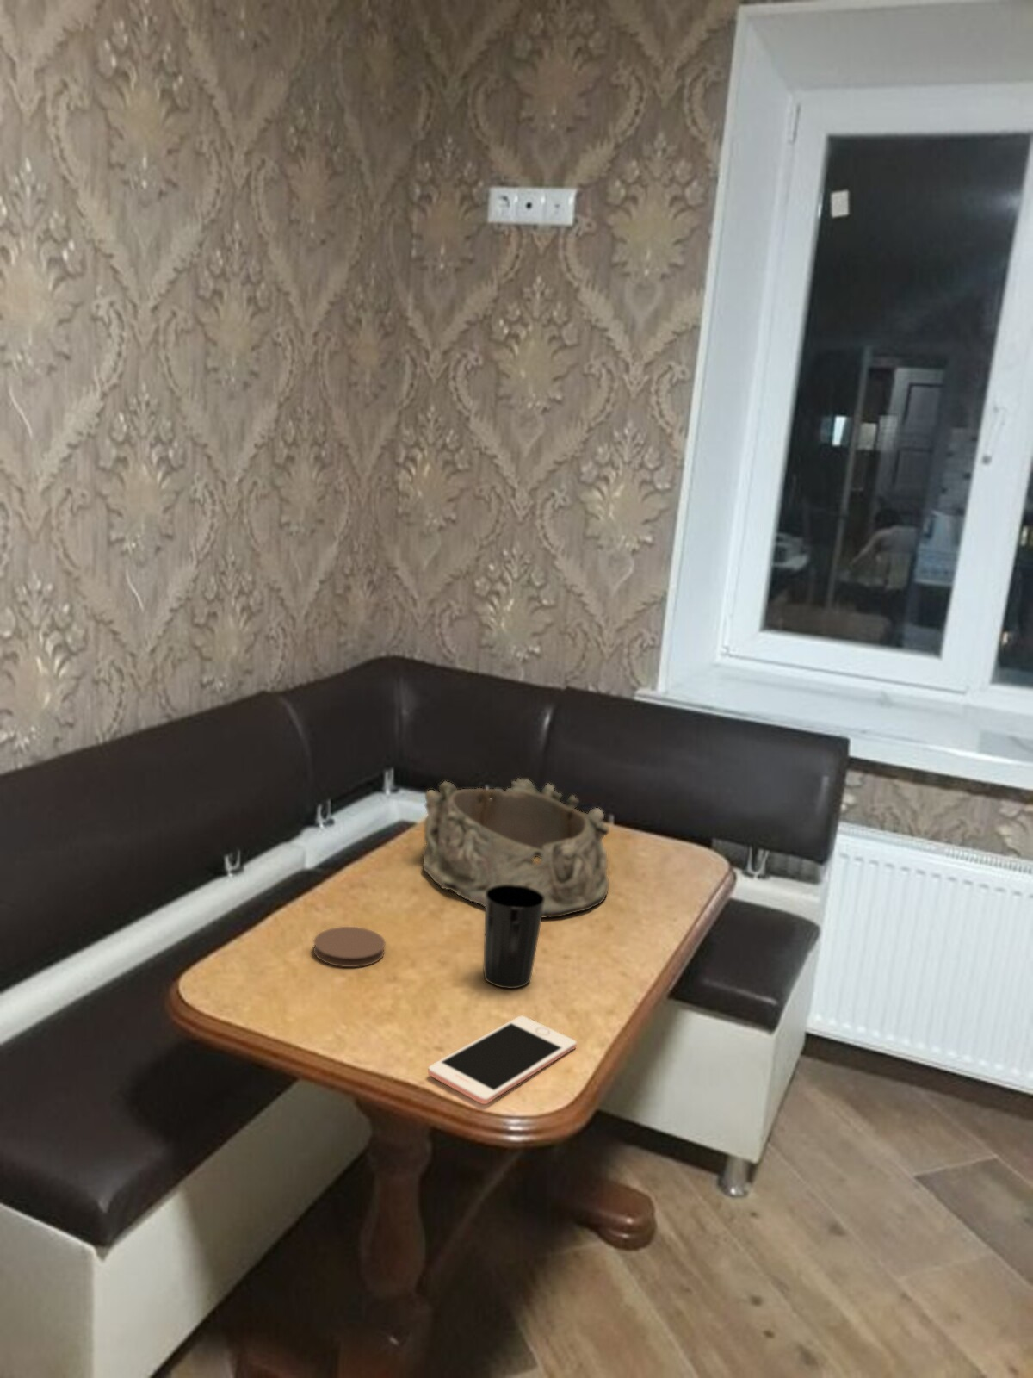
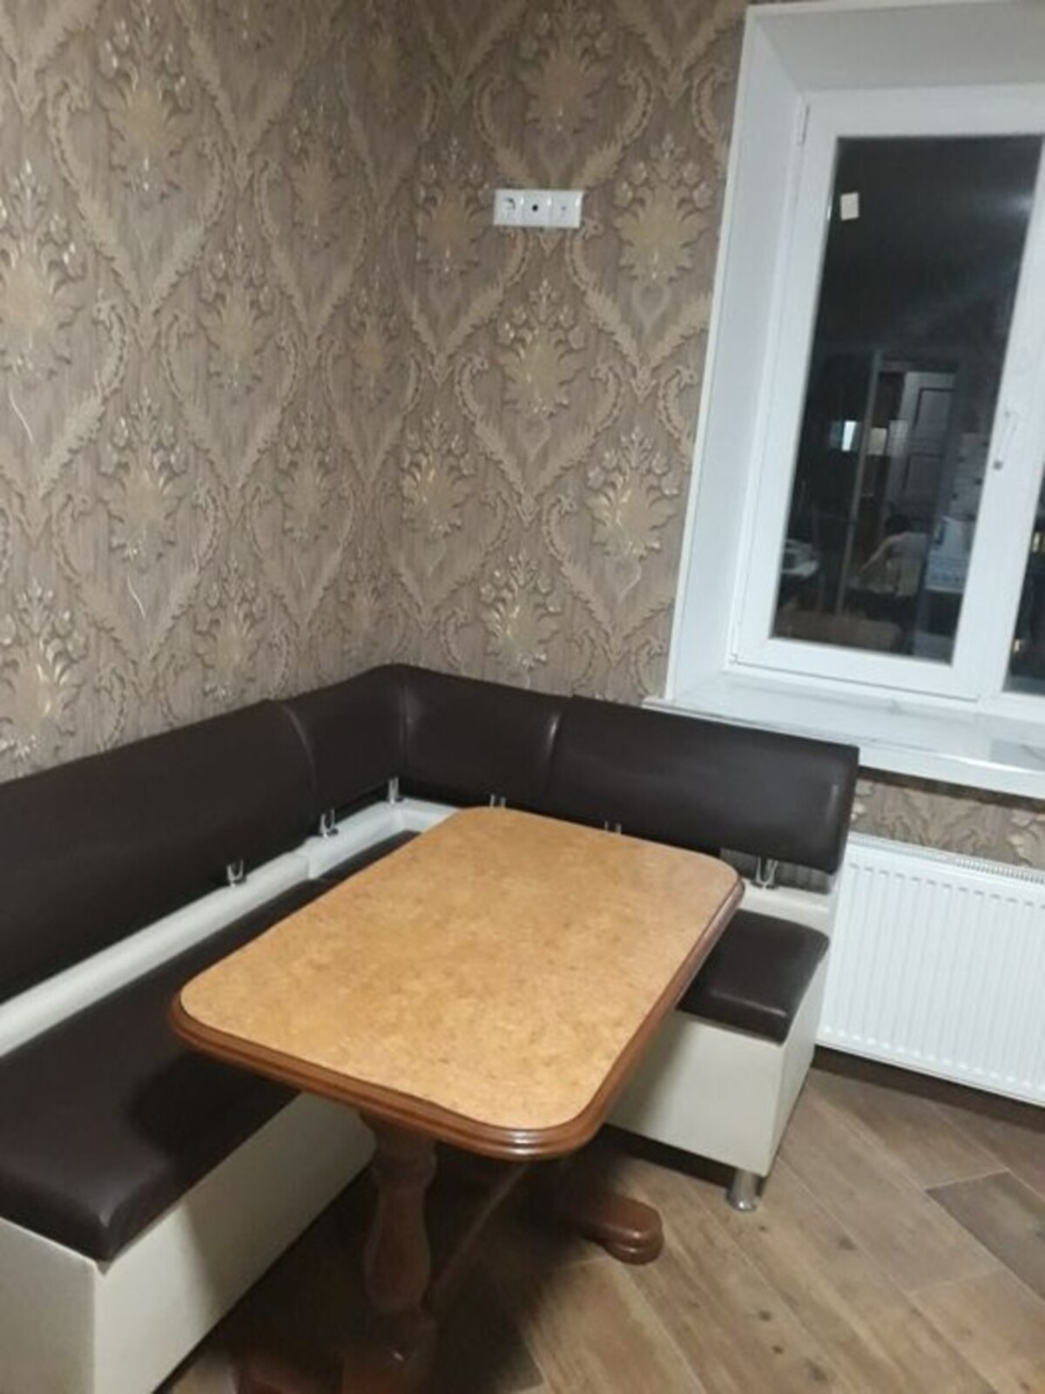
- coaster [313,926,386,968]
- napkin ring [422,777,610,919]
- cup [483,884,545,990]
- cell phone [426,1016,577,1105]
